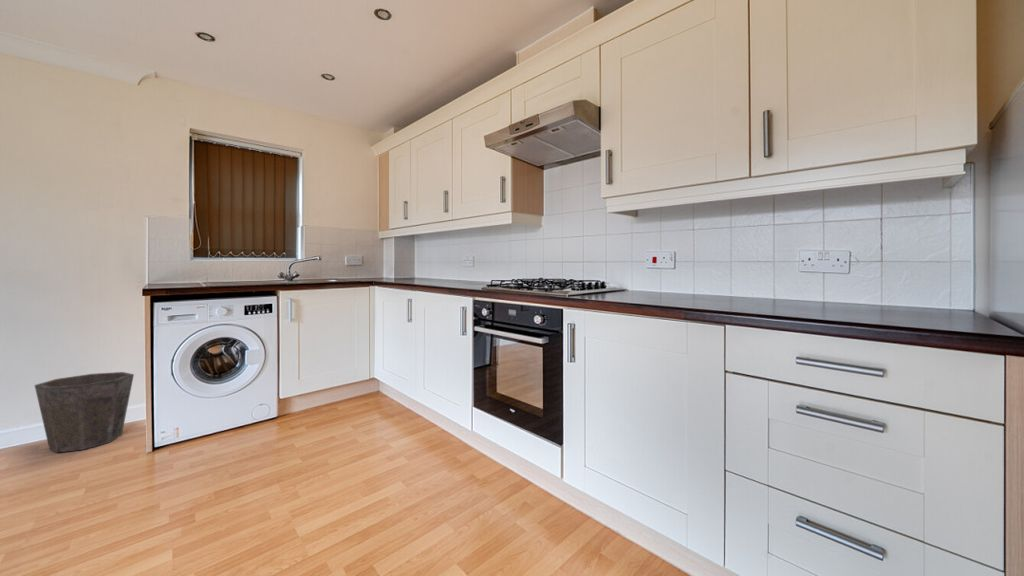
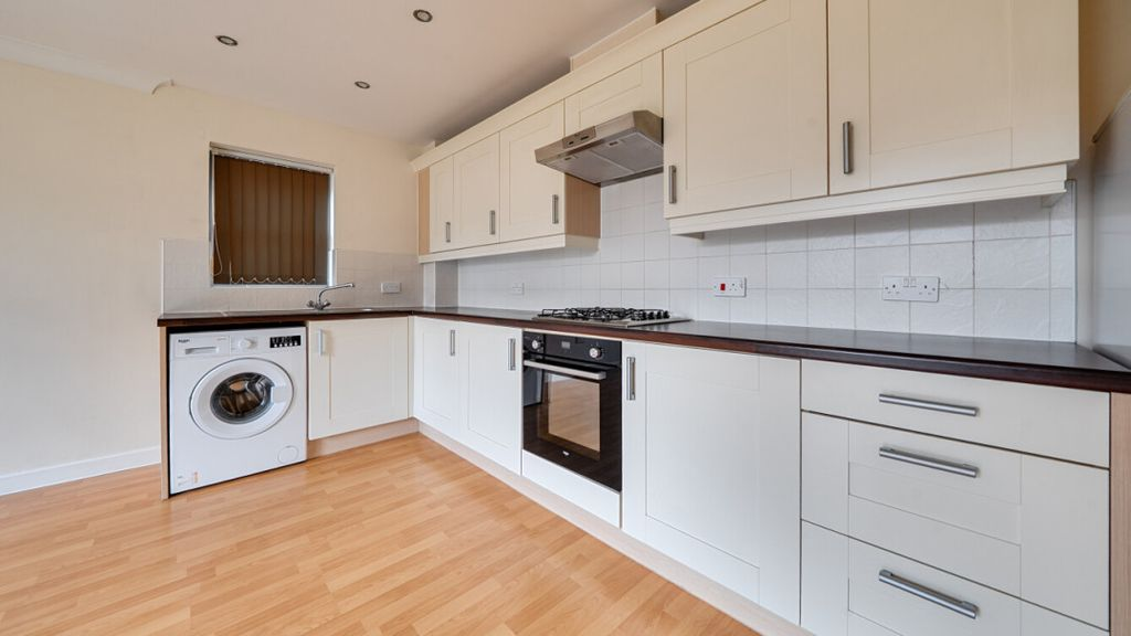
- waste bin [34,371,135,453]
